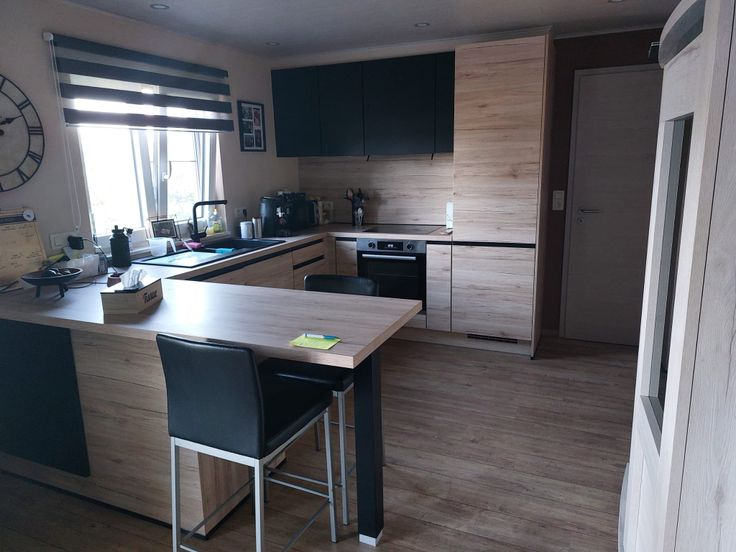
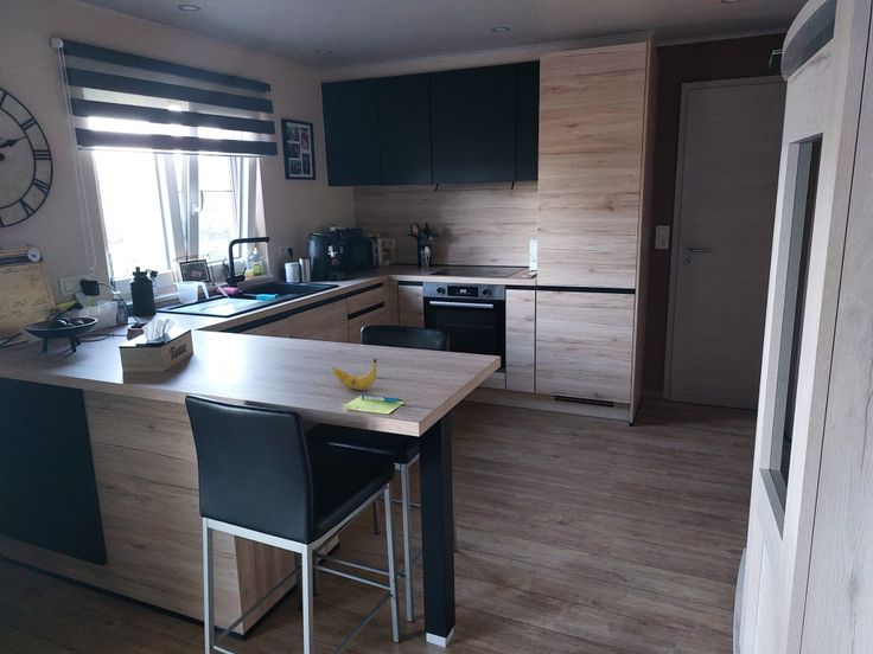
+ banana [332,358,378,391]
